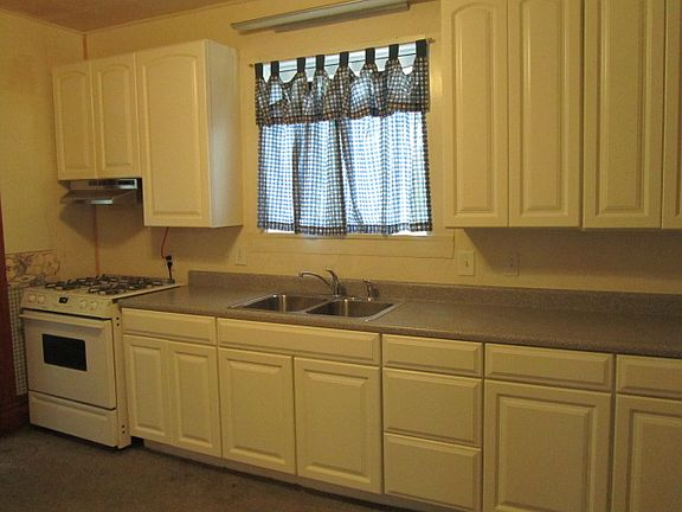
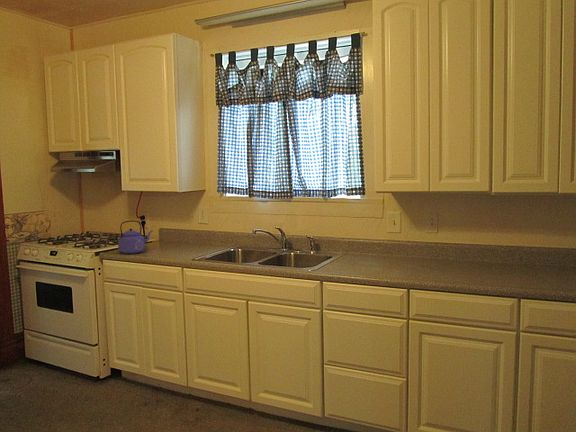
+ kettle [117,219,153,255]
